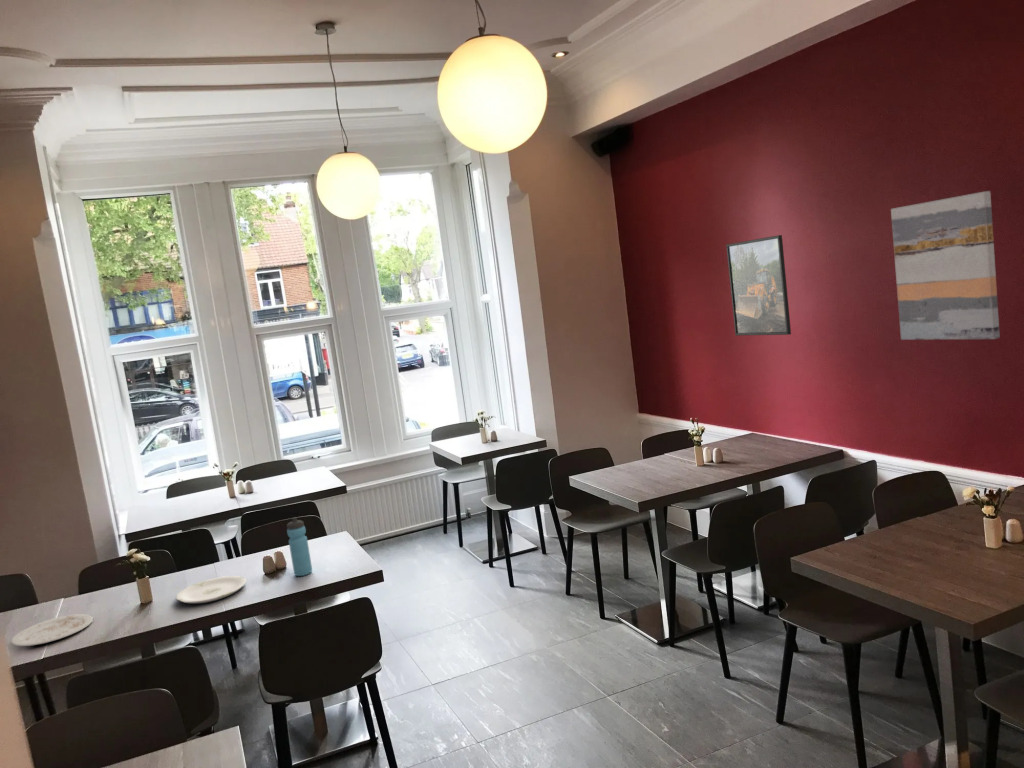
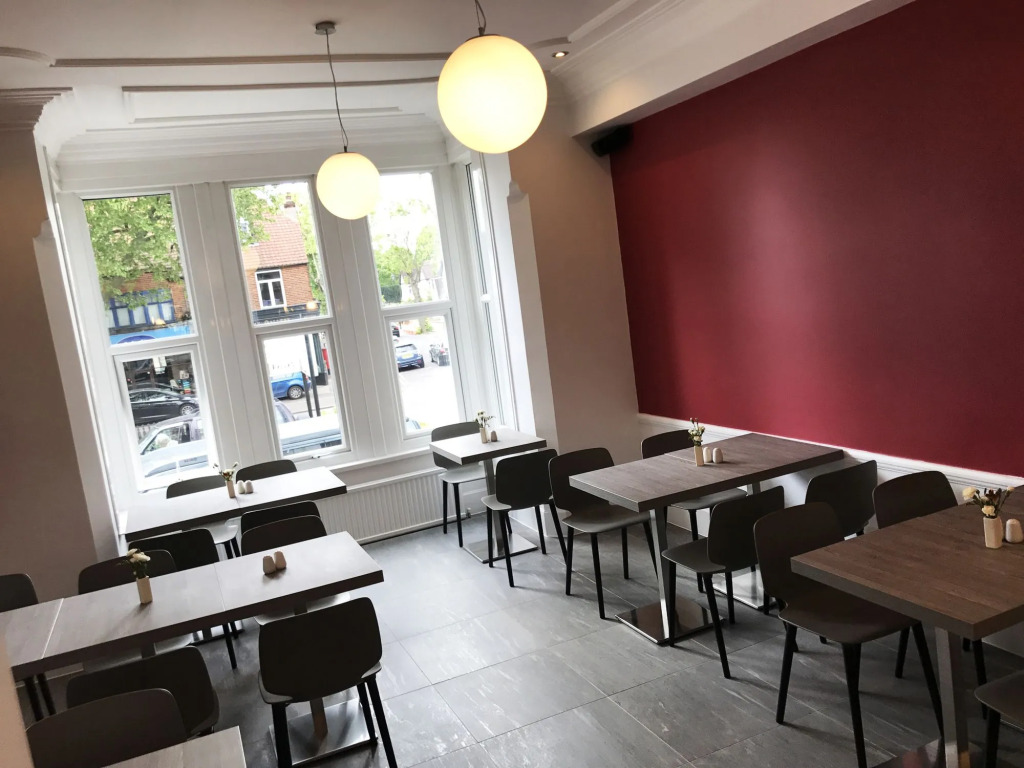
- plate [175,575,247,604]
- plate [10,613,94,647]
- water bottle [286,516,313,577]
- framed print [725,234,792,336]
- wall art [890,190,1001,341]
